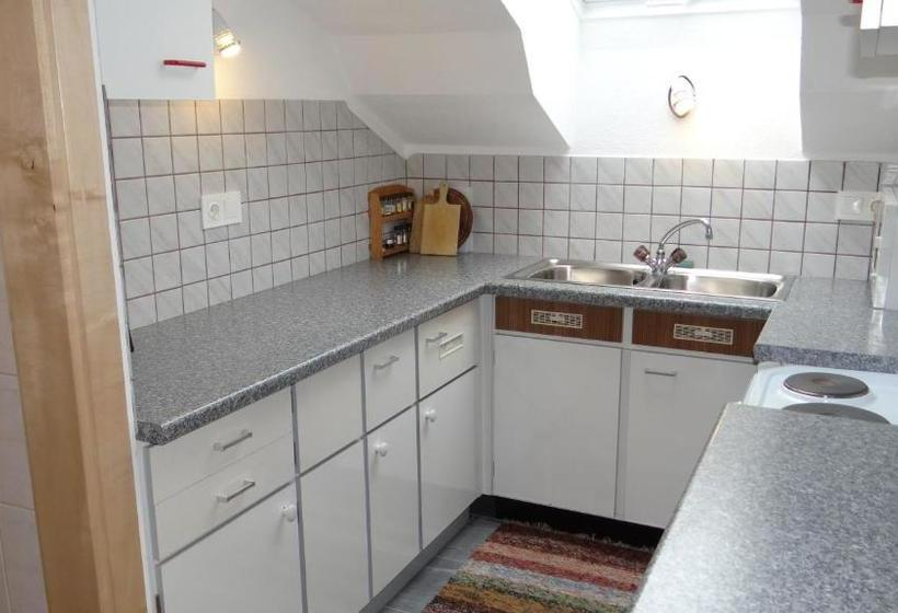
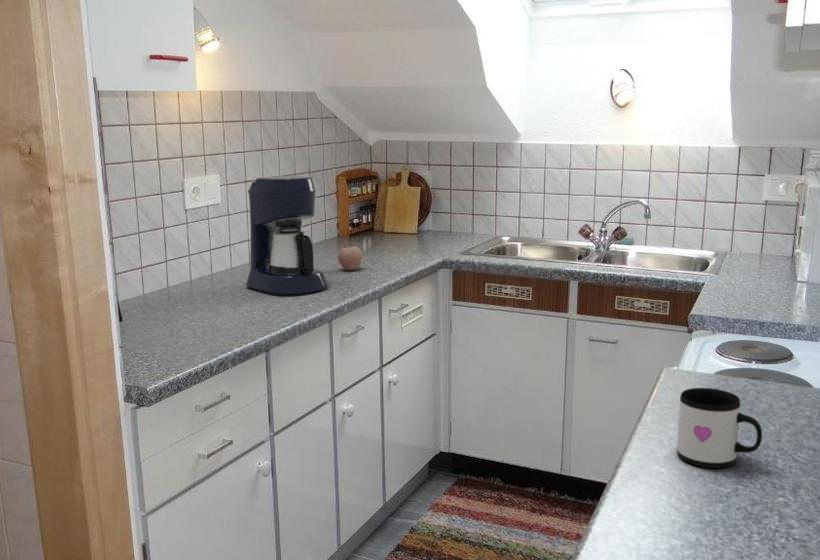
+ apple [337,246,363,271]
+ mug [676,387,763,469]
+ coffee maker [245,174,329,295]
